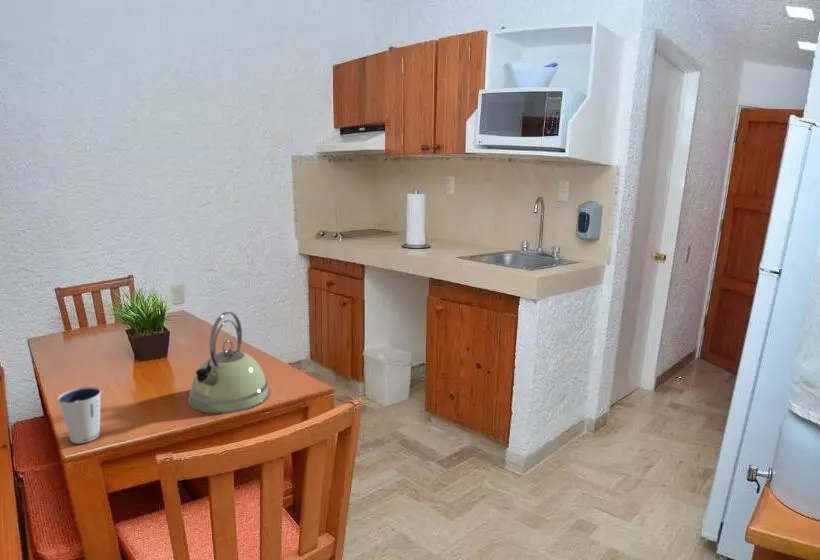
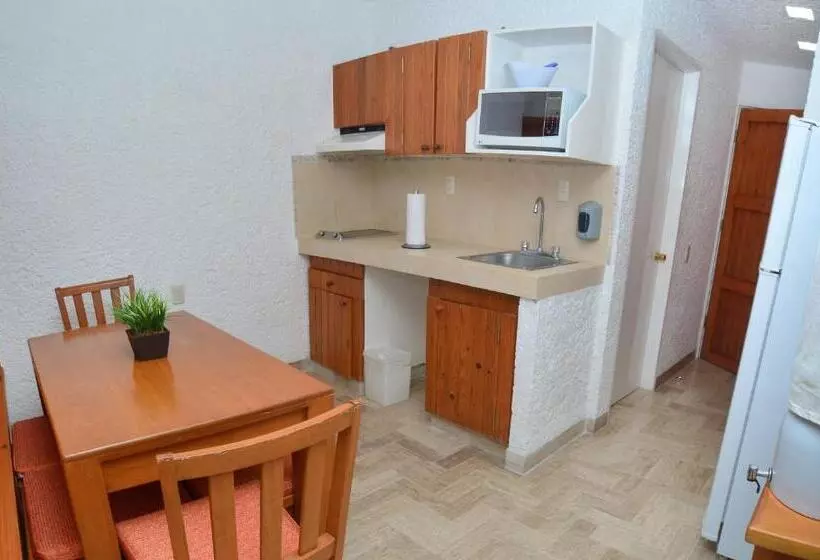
- dixie cup [56,386,102,444]
- kettle [187,311,271,414]
